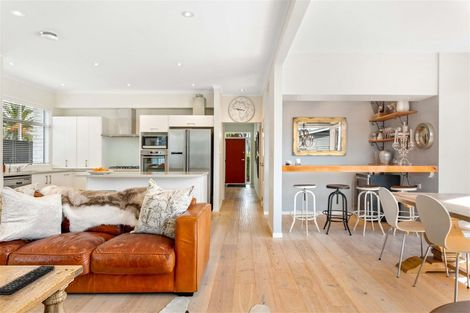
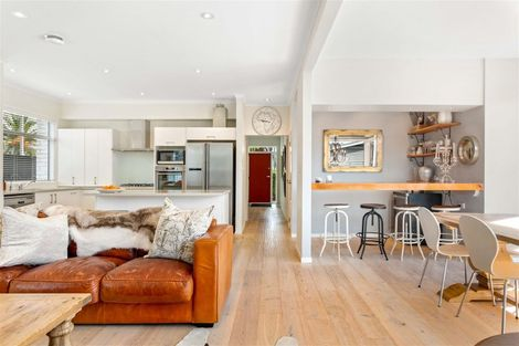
- remote control [0,264,56,296]
